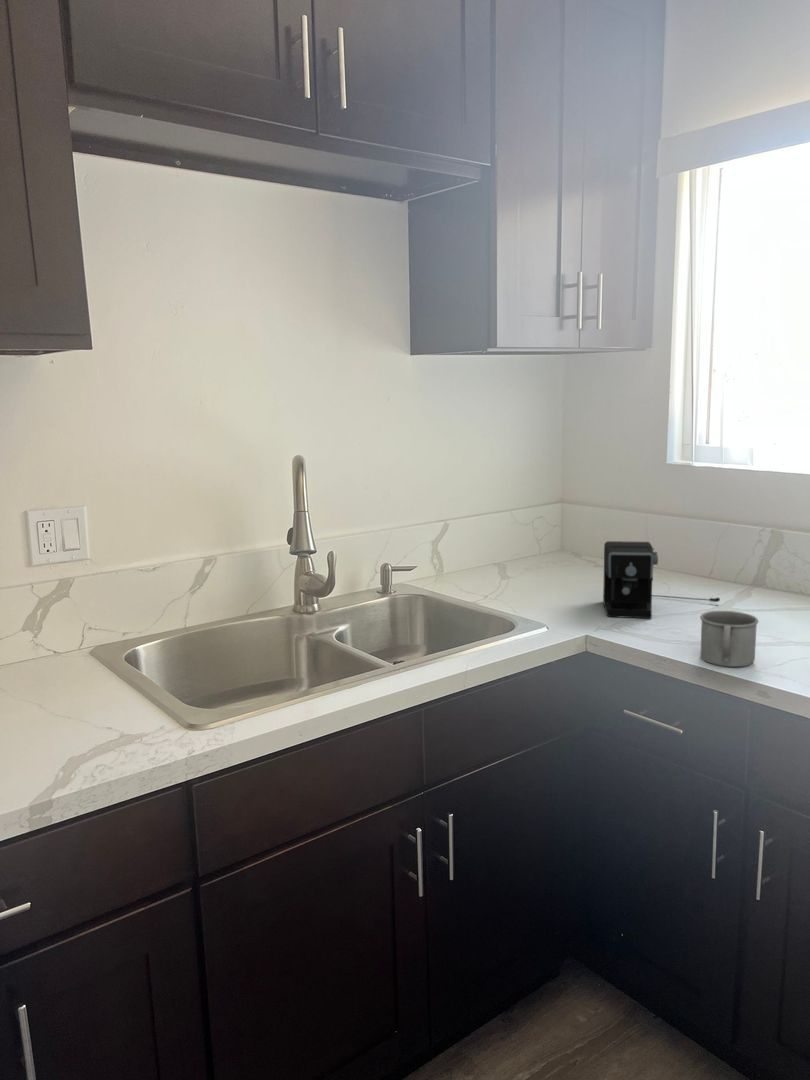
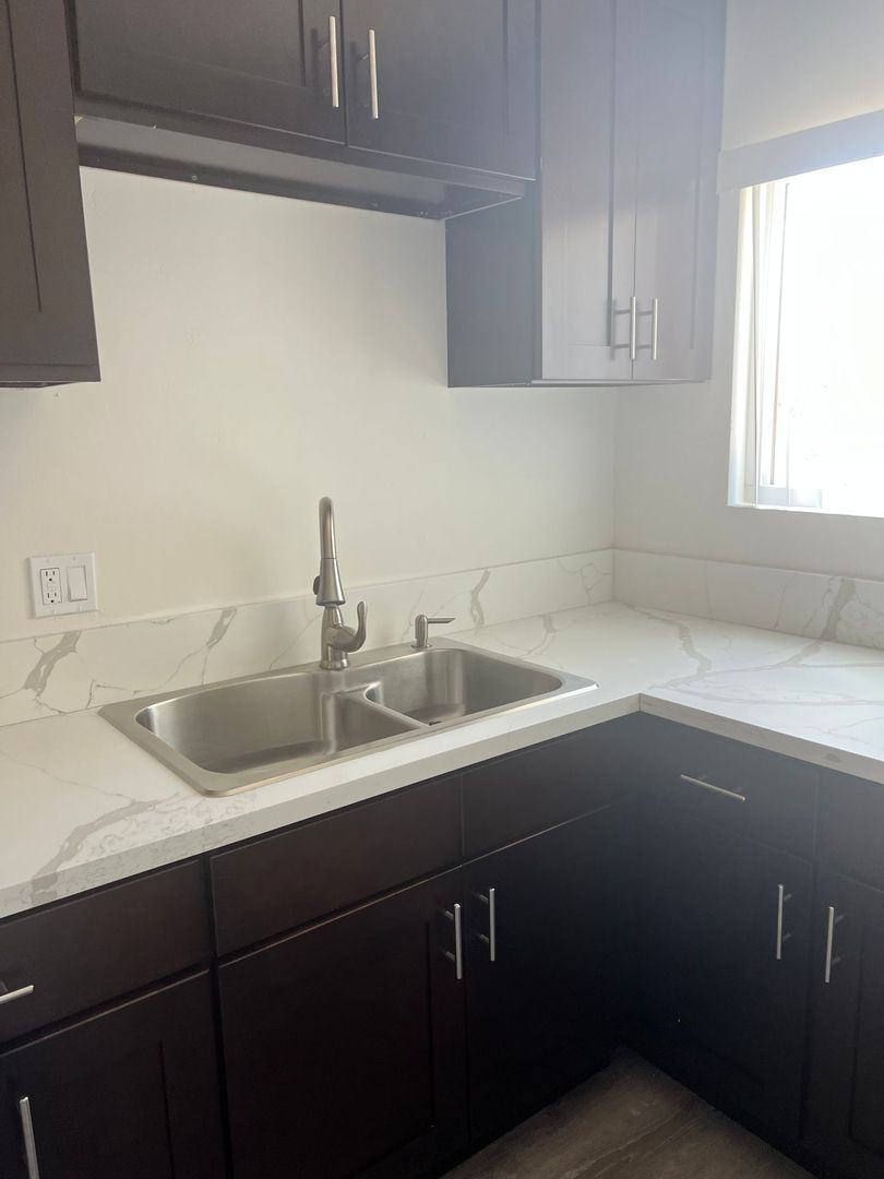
- mug [699,610,760,668]
- coffee maker [602,540,721,619]
